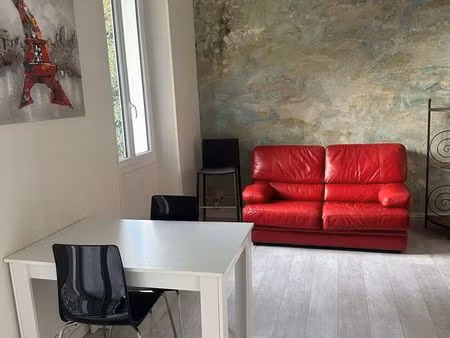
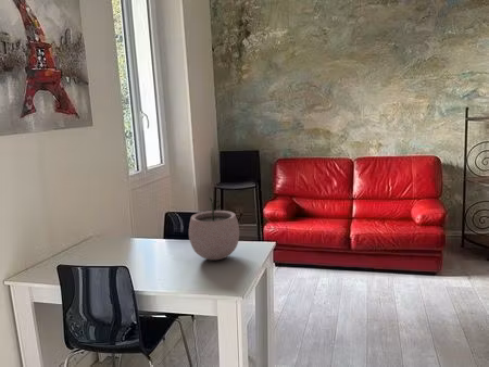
+ plant pot [188,197,240,261]
